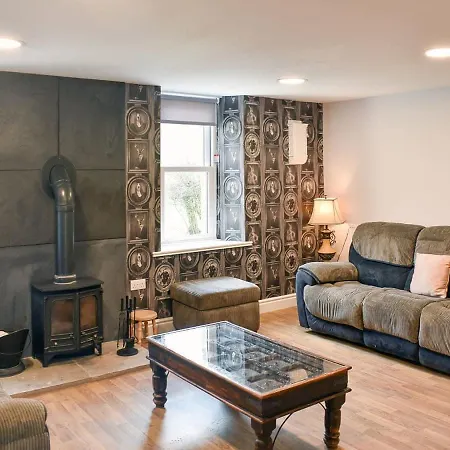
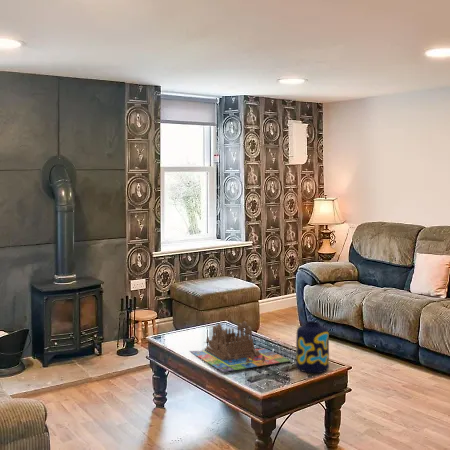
+ board game [189,320,293,373]
+ vase [295,320,330,374]
